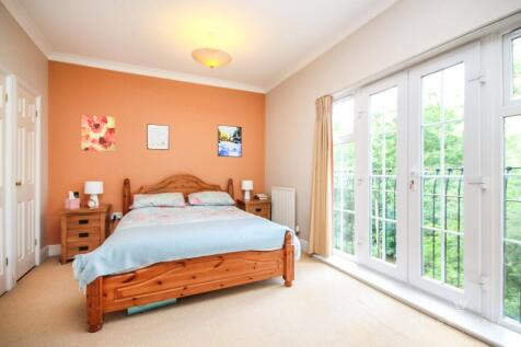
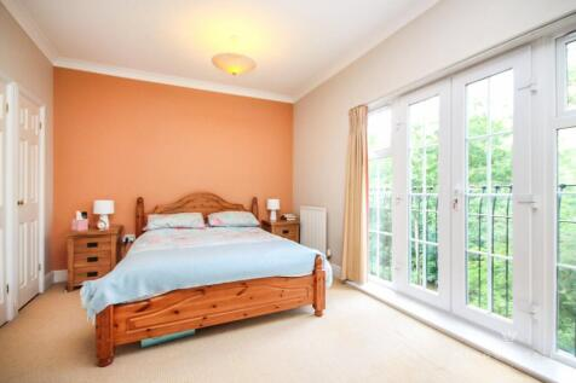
- wall art [146,123,170,151]
- wall art [80,114,116,152]
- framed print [217,124,243,159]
